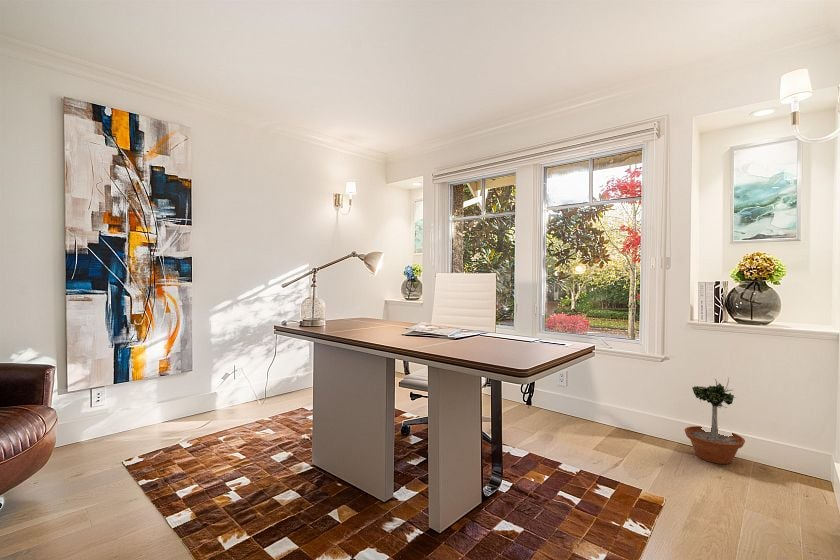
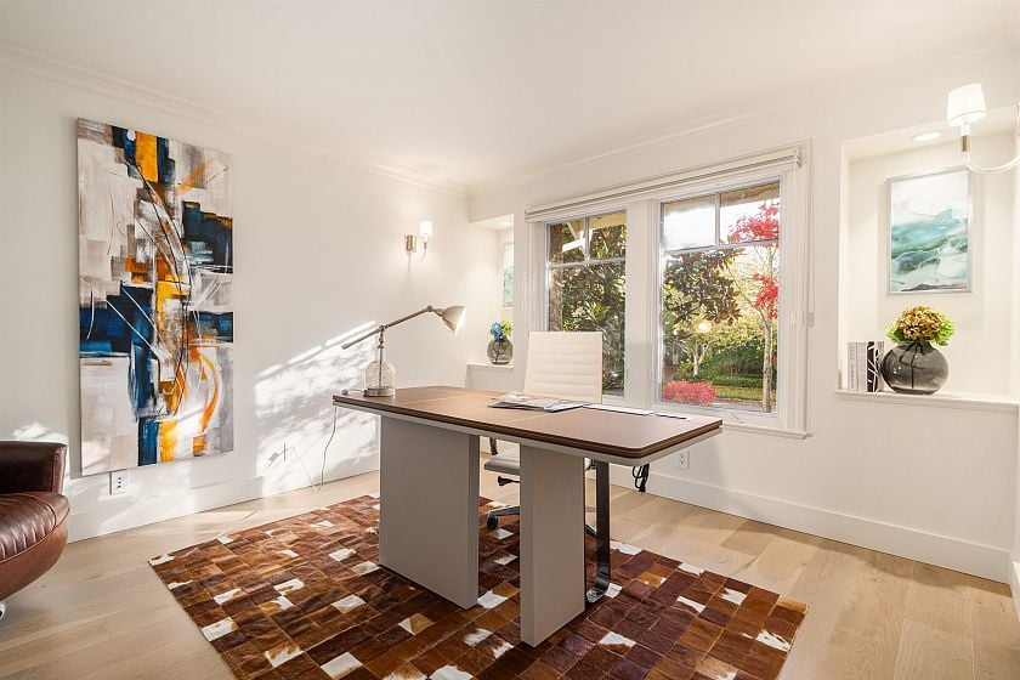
- potted tree [684,377,746,465]
